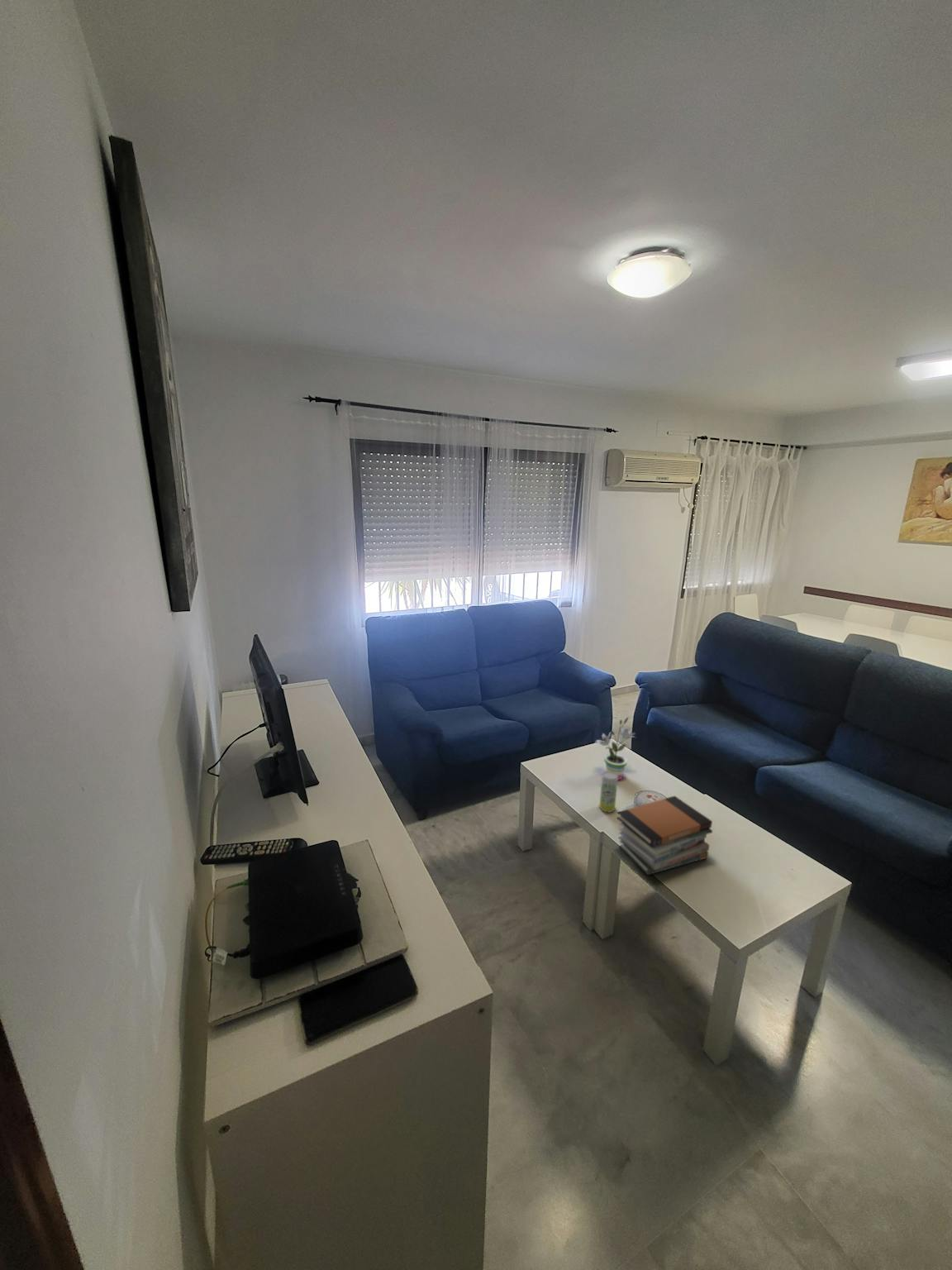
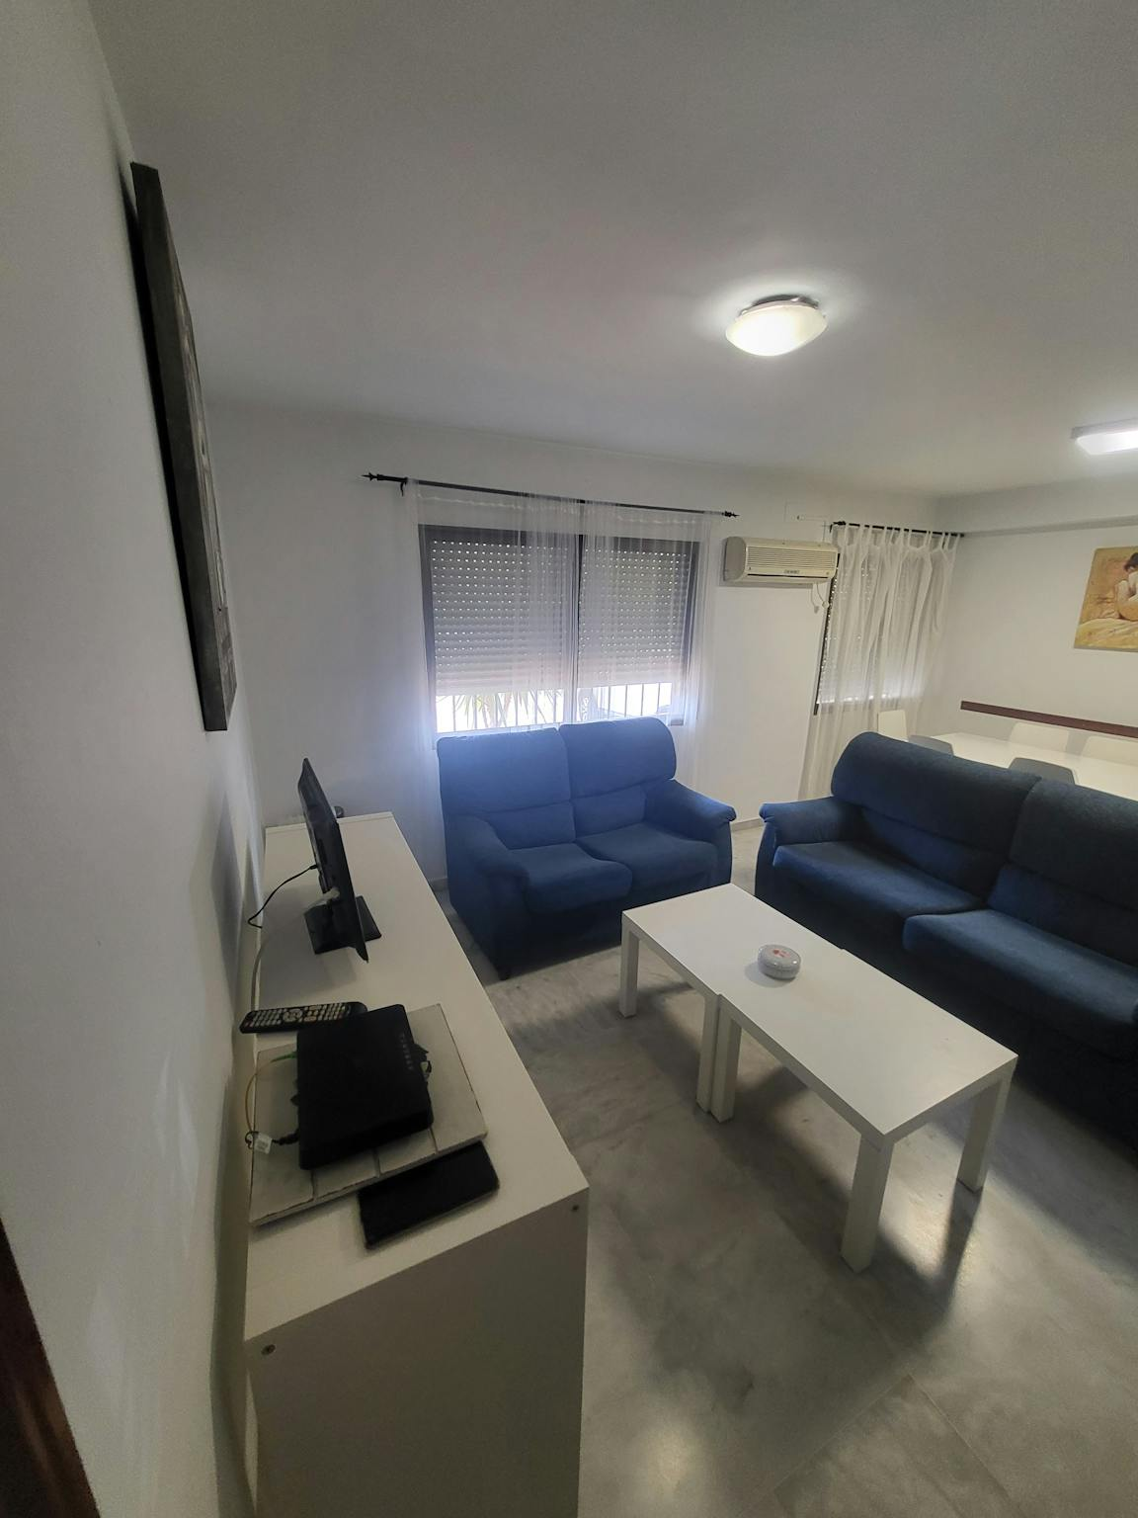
- potted plant [595,716,636,781]
- book stack [616,795,713,876]
- beverage can [598,771,618,814]
